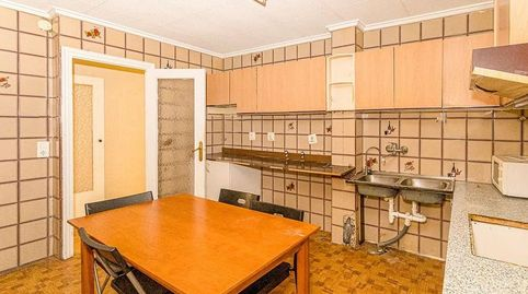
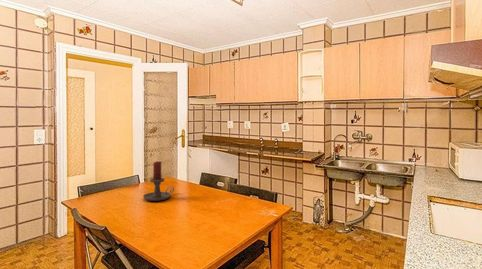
+ candle holder [142,160,175,202]
